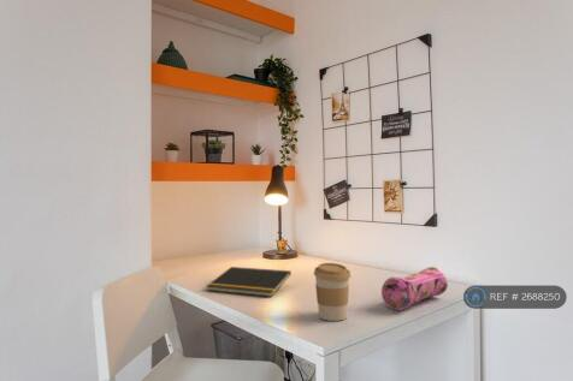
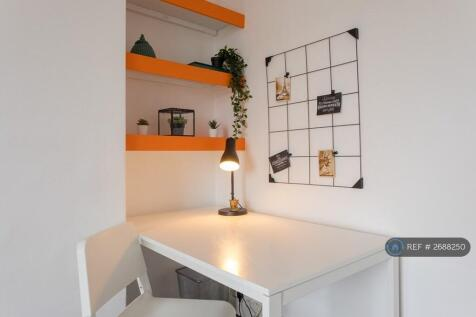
- coffee cup [313,262,352,322]
- notepad [205,266,293,298]
- pencil case [380,266,449,311]
